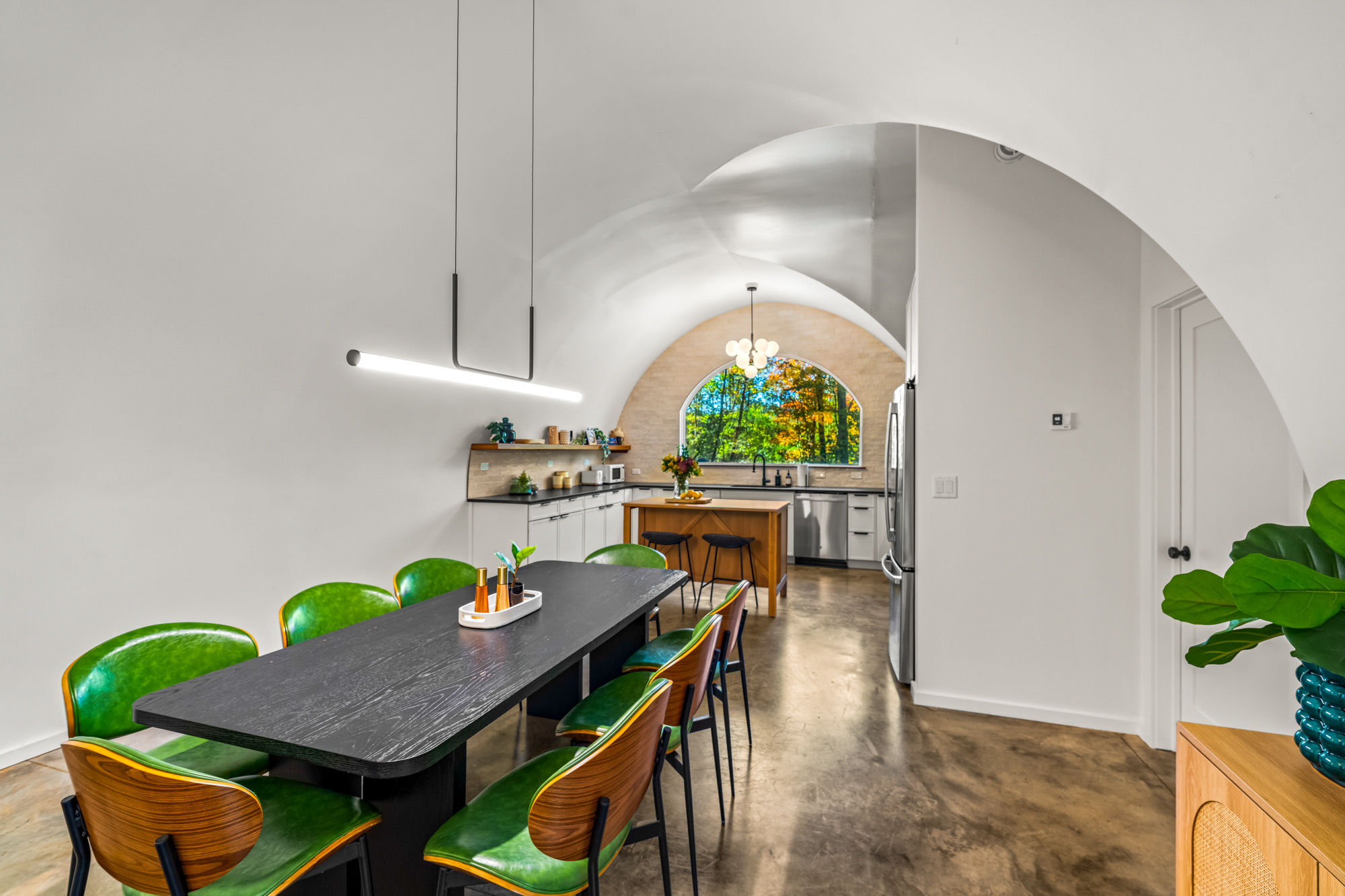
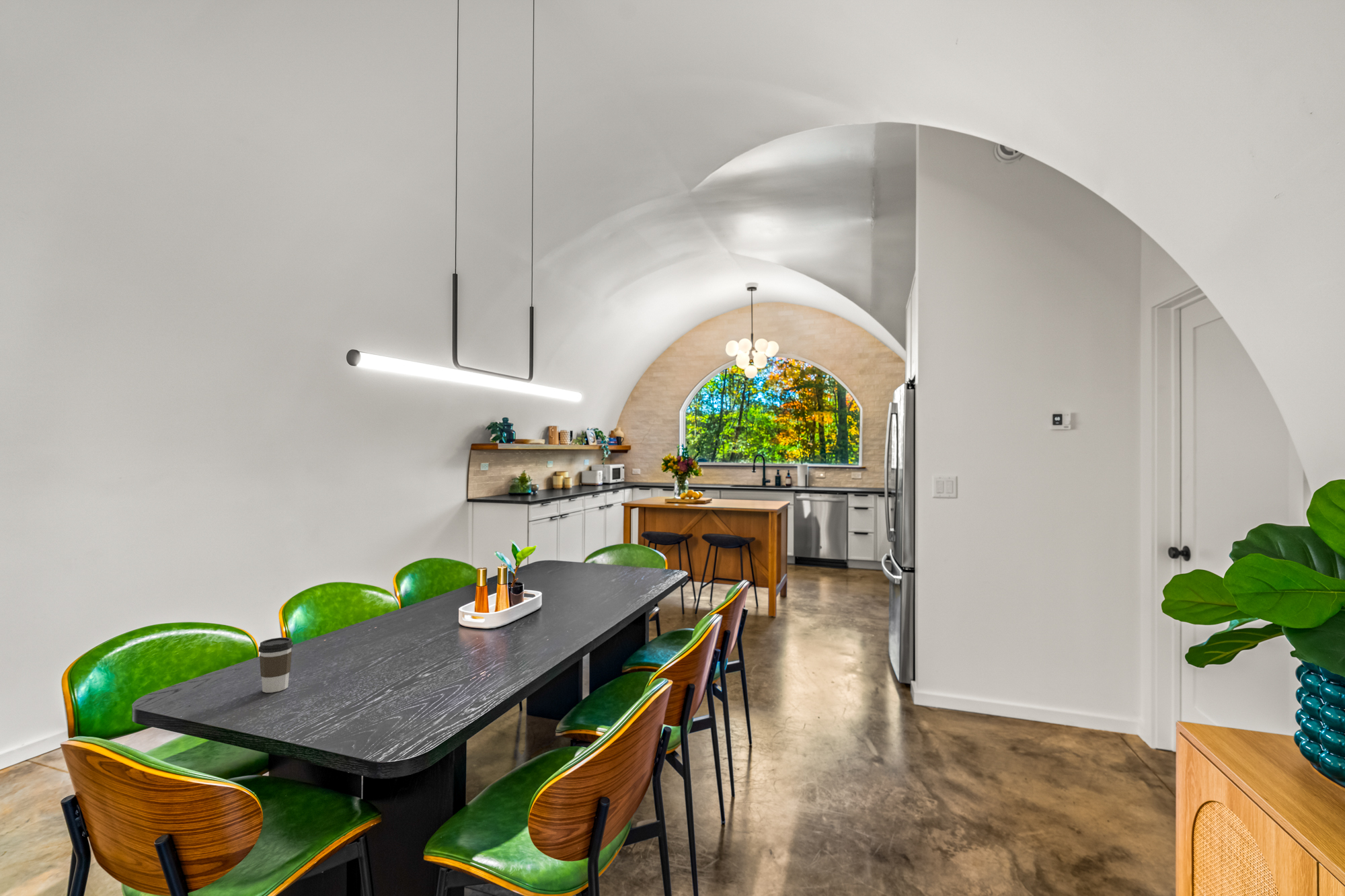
+ coffee cup [258,637,293,693]
